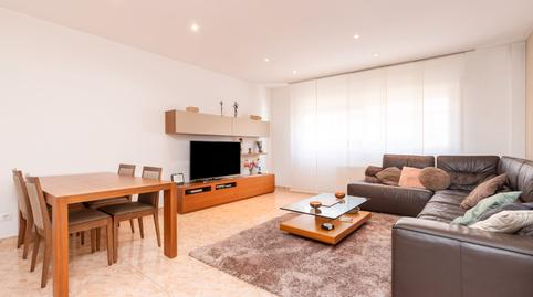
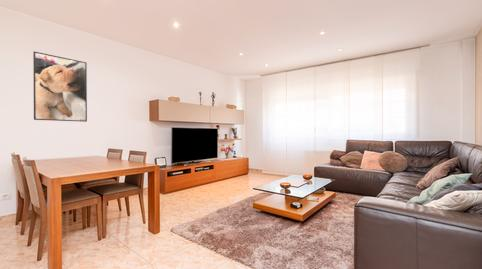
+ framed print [32,50,88,123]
